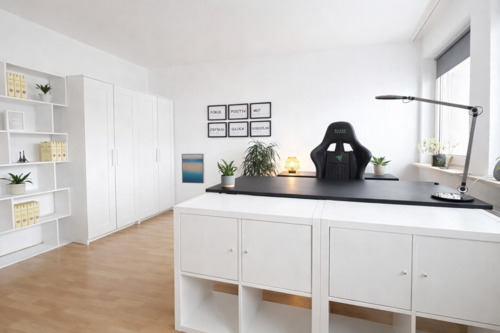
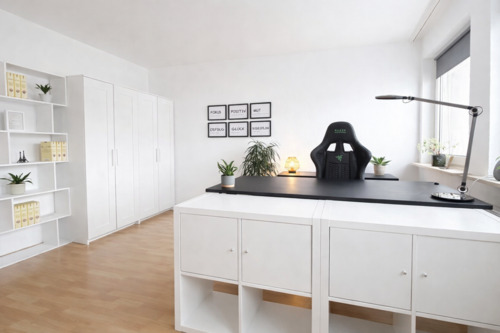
- wall art [181,153,205,184]
